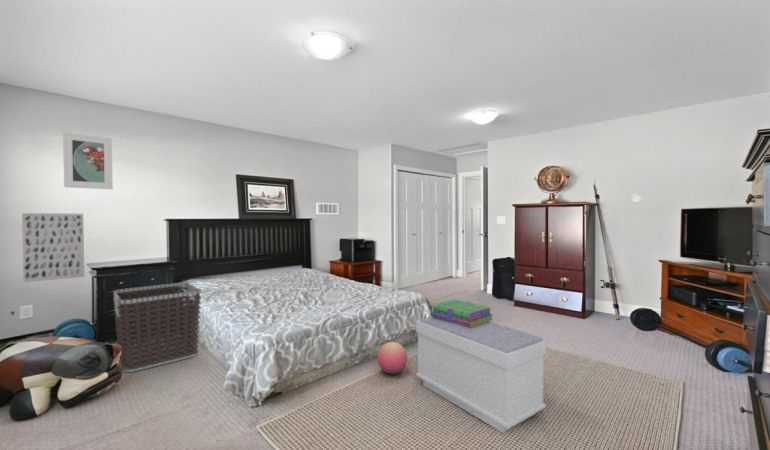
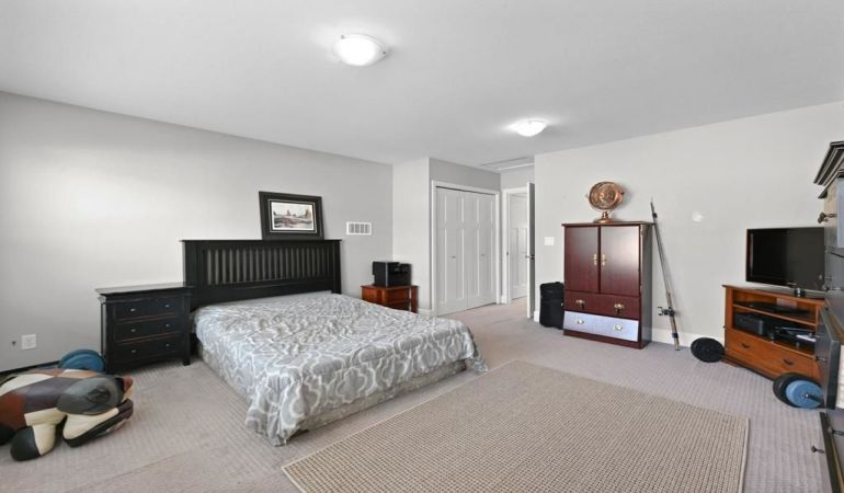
- ball [377,341,408,375]
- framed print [62,131,114,190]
- stack of books [430,298,494,328]
- bench [415,315,547,434]
- clothes hamper [112,281,202,373]
- wall art [21,212,85,283]
